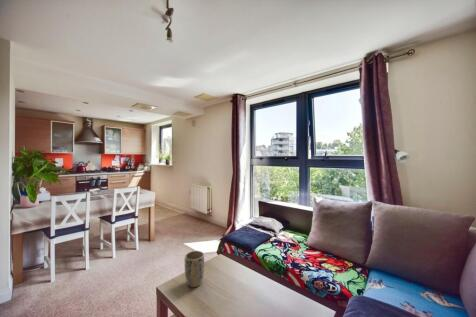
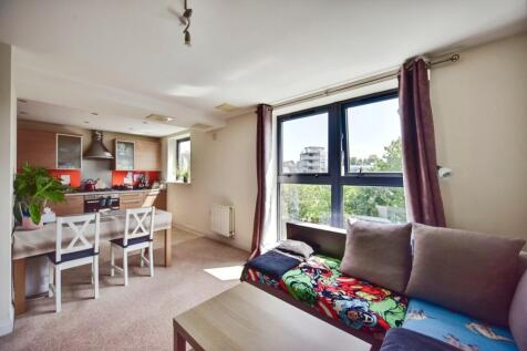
- plant pot [184,250,205,288]
